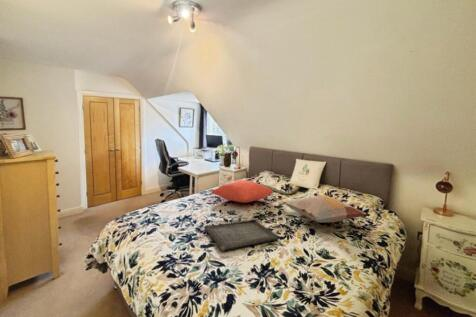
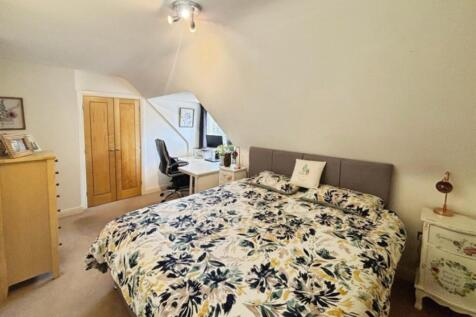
- cushion [211,179,274,204]
- serving tray [203,219,280,252]
- decorative pillow [284,194,367,224]
